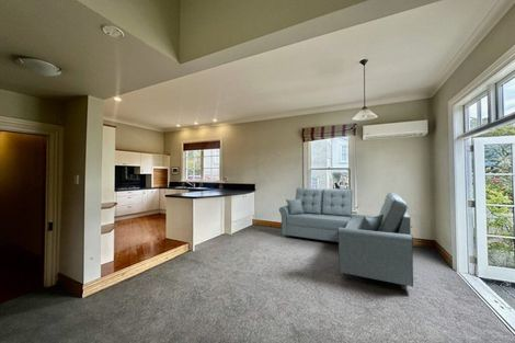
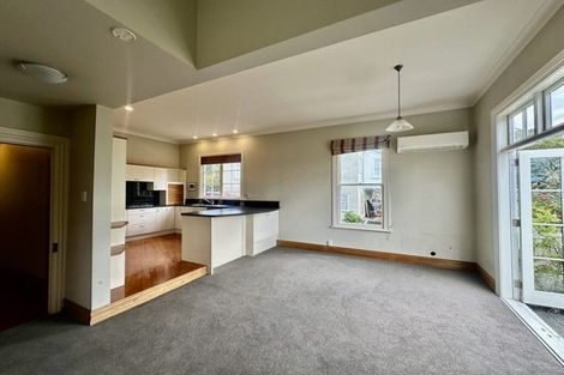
- sofa [278,187,414,290]
